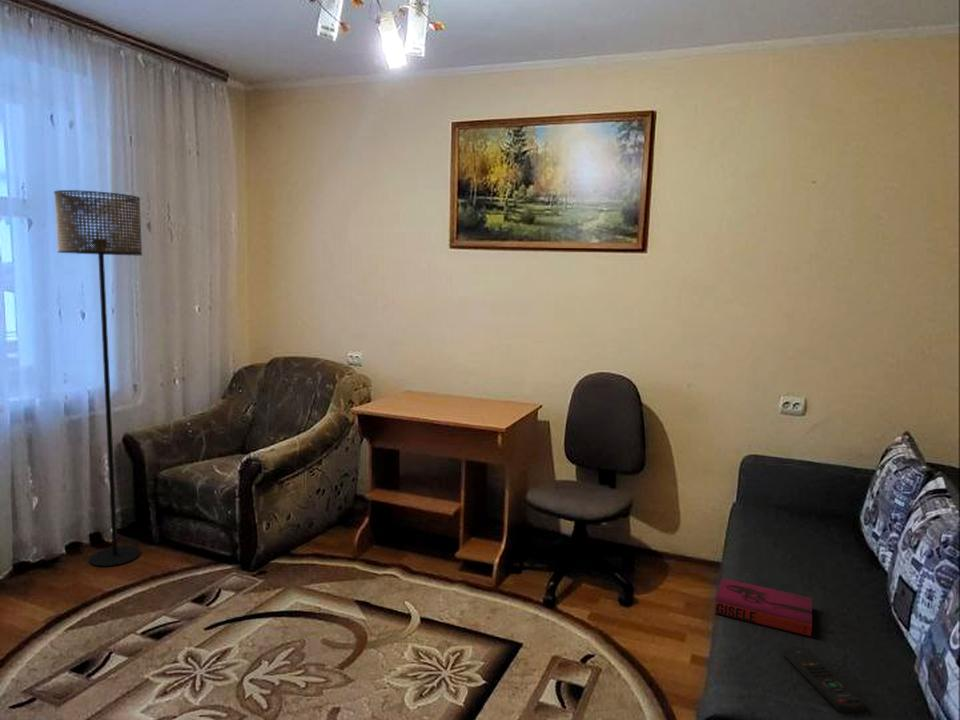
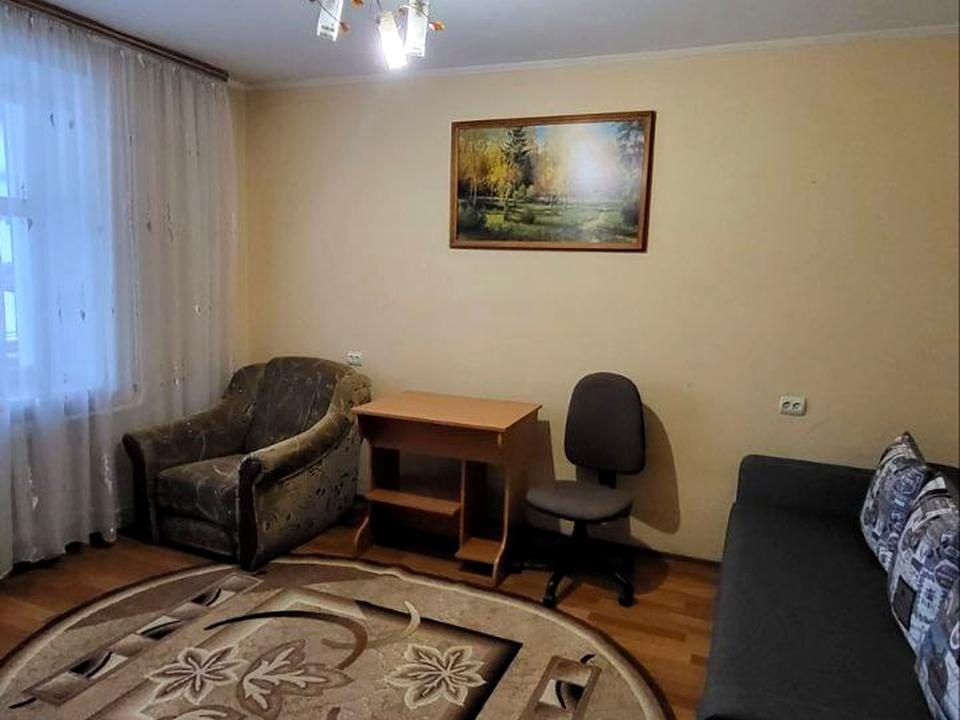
- floor lamp [53,189,143,568]
- remote control [782,646,866,714]
- hardback book [714,577,813,637]
